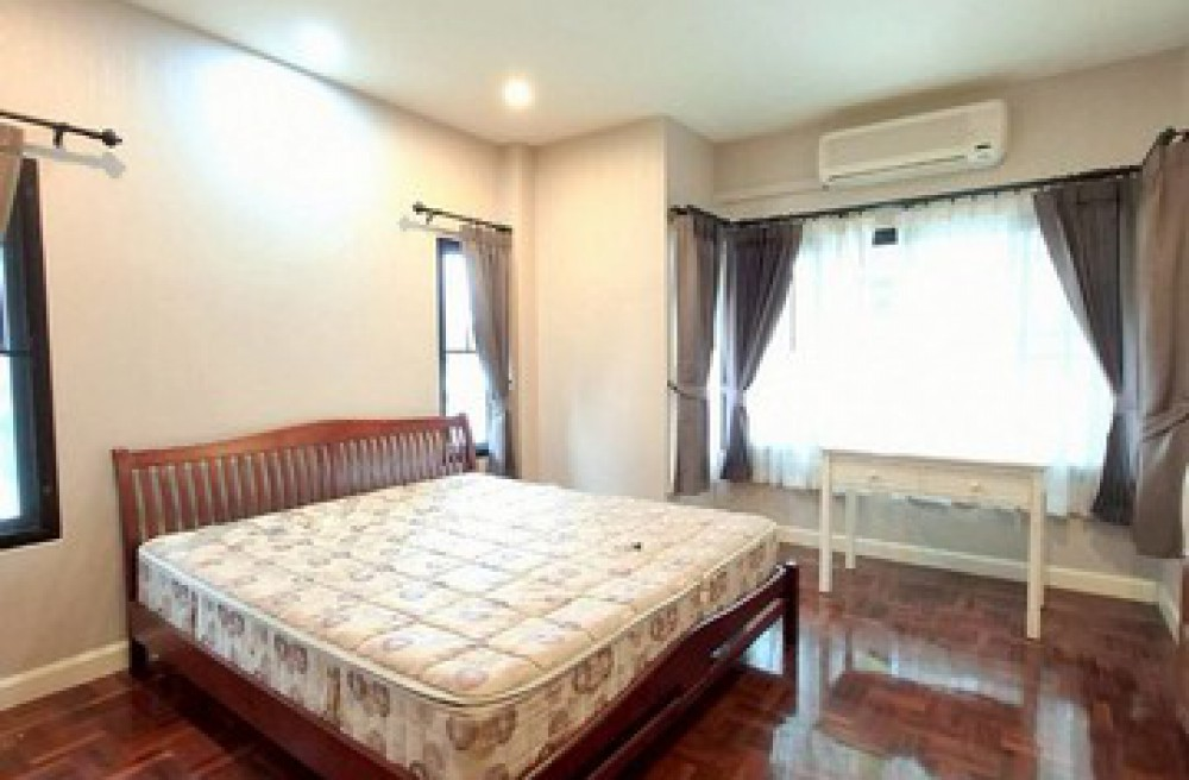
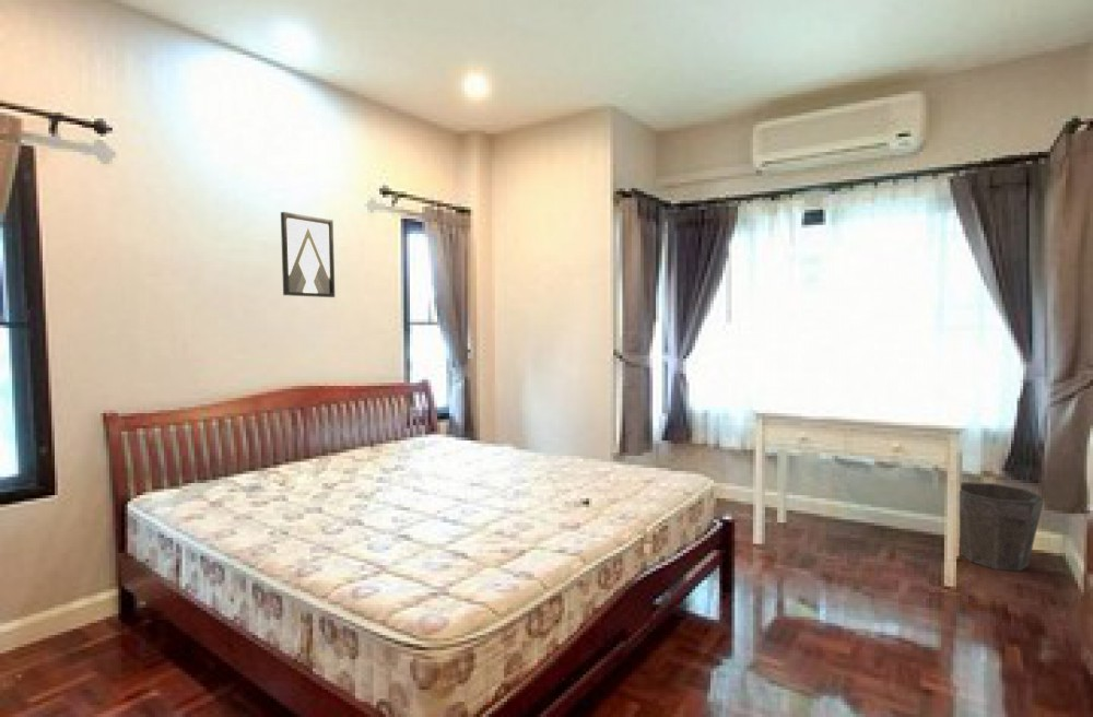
+ waste bin [959,481,1045,572]
+ wall art [280,211,336,298]
